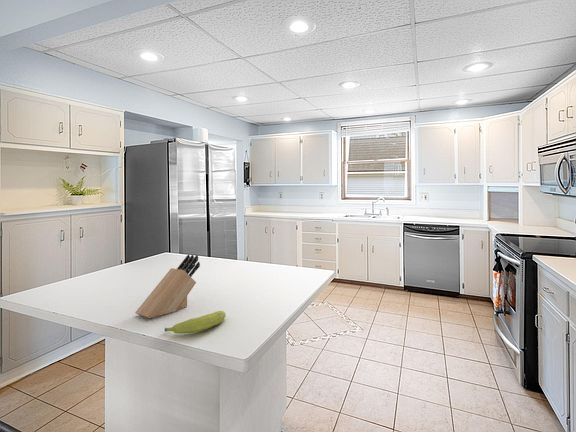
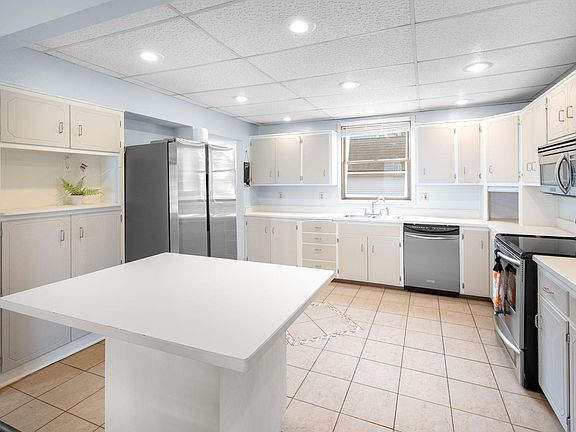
- fruit [164,310,227,334]
- knife block [134,254,201,319]
